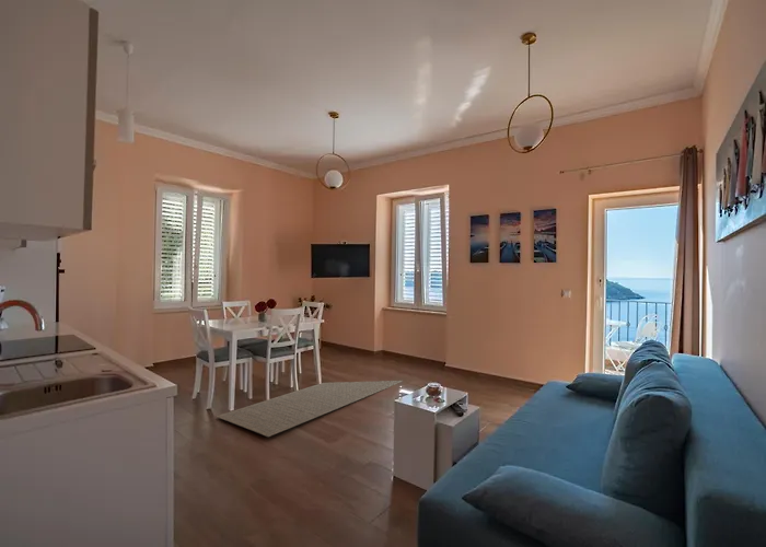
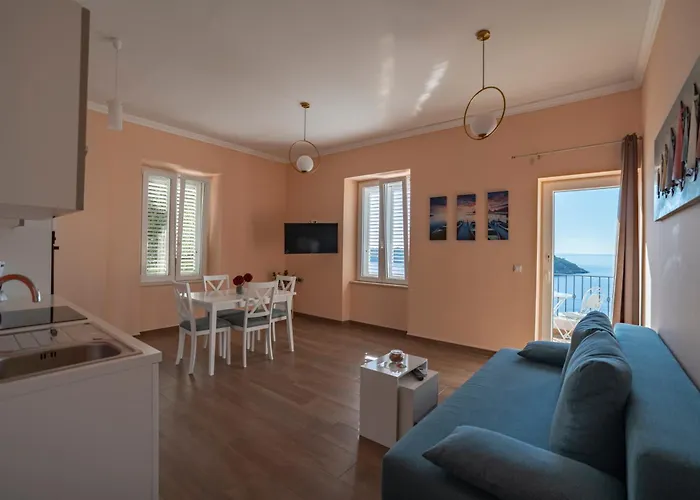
- rug [214,380,404,438]
